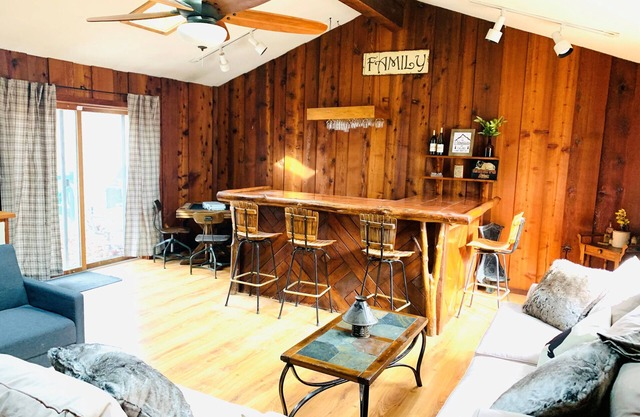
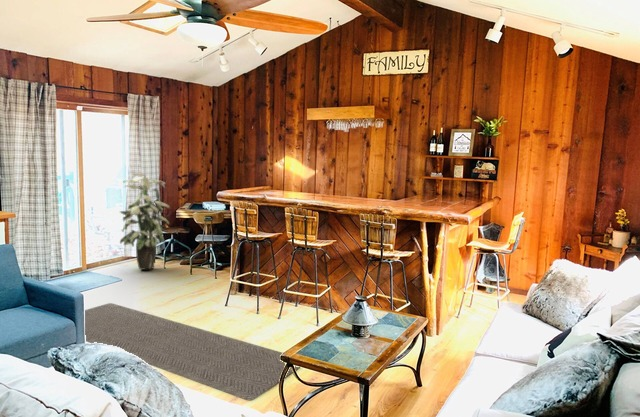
+ rug [84,302,301,402]
+ indoor plant [119,172,171,271]
